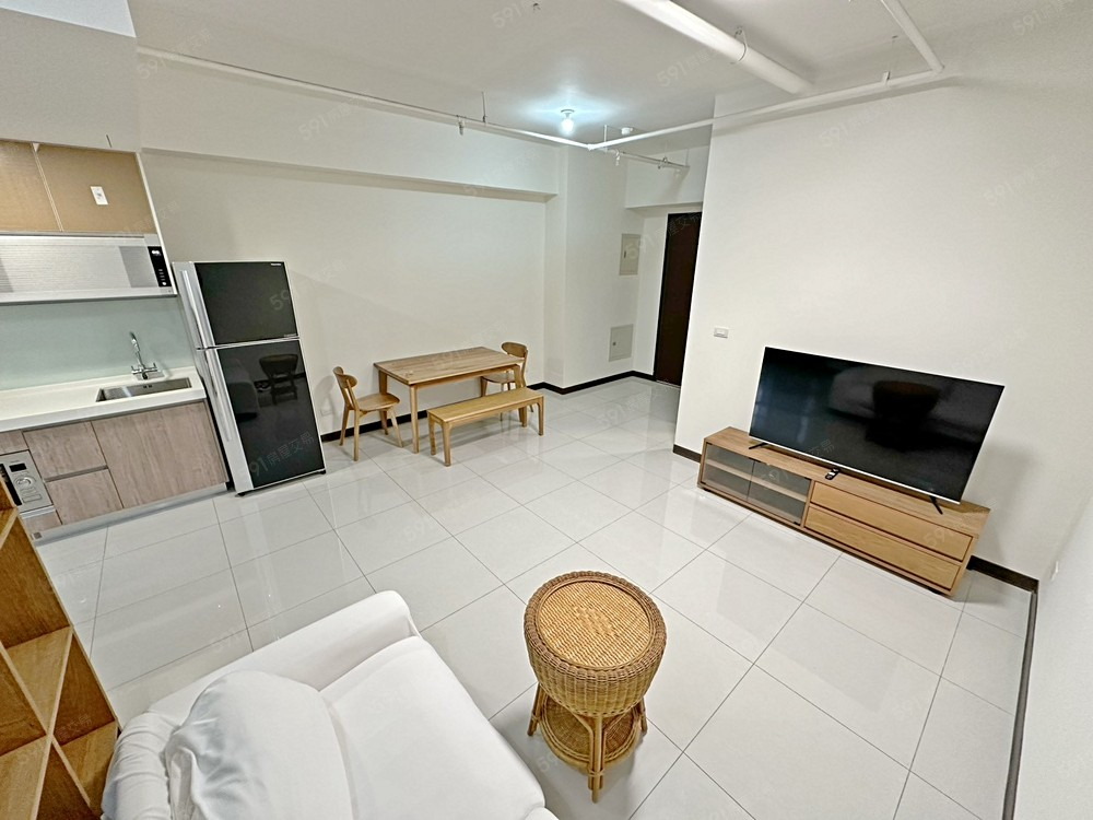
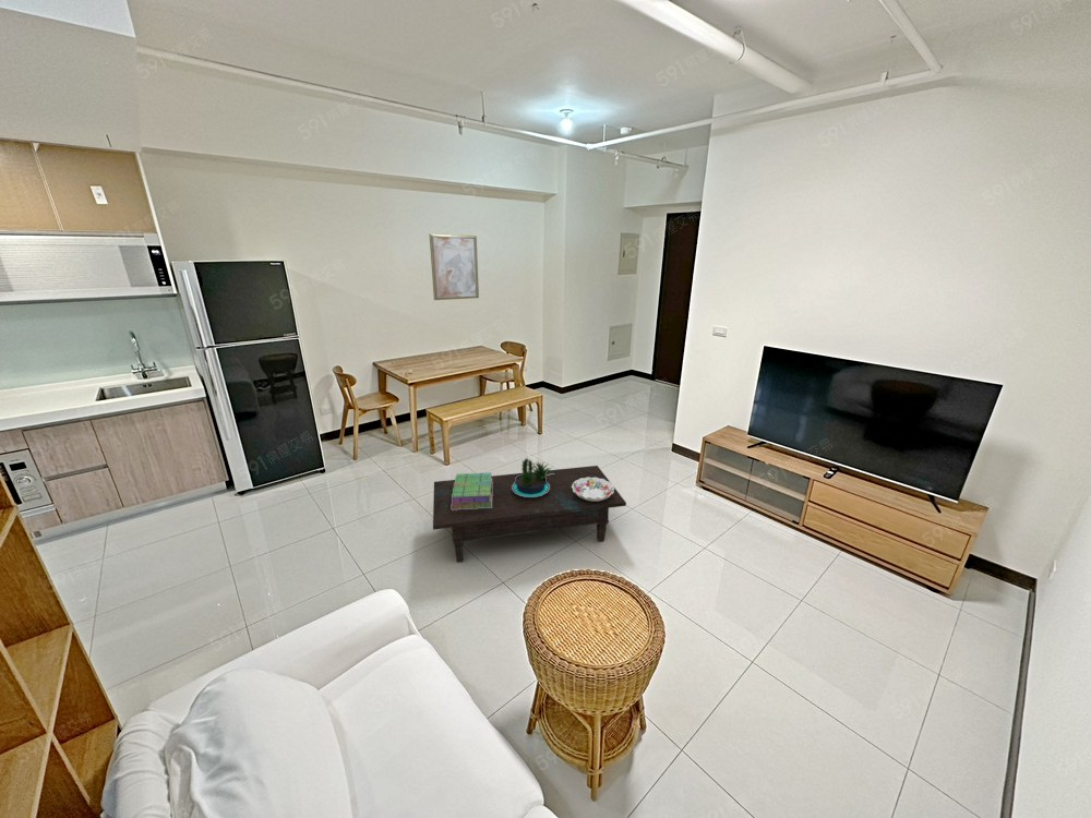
+ wall art [429,232,480,301]
+ potted plant [512,457,554,497]
+ stack of books [451,472,493,510]
+ decorative bowl [572,477,615,502]
+ coffee table [432,465,627,563]
